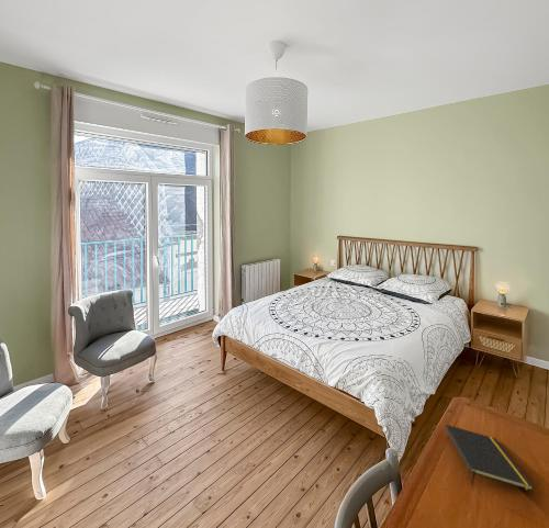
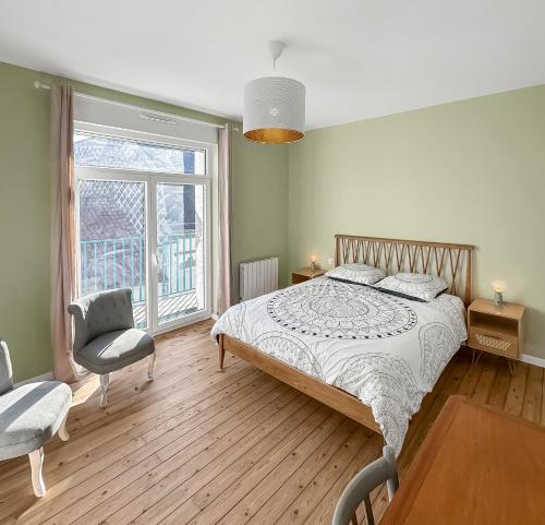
- notepad [444,424,535,492]
